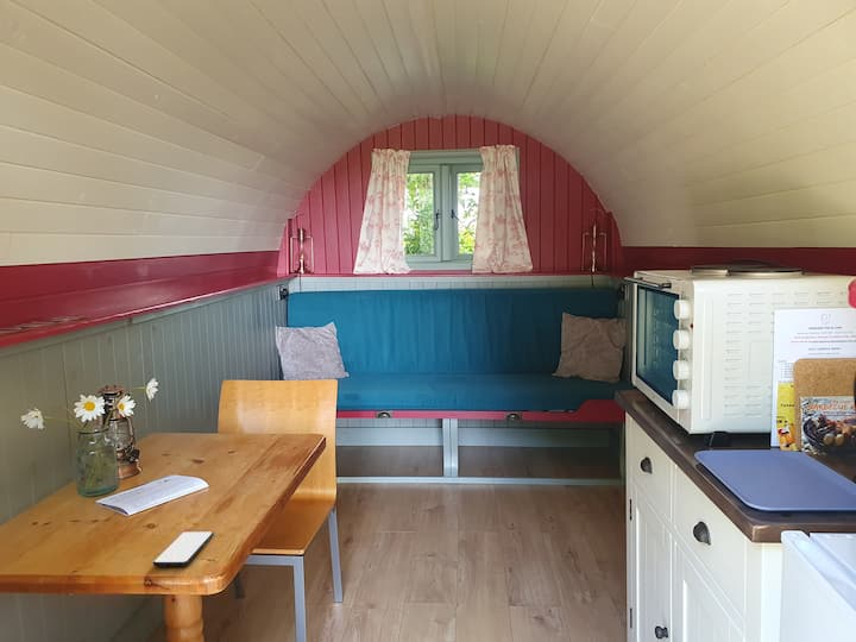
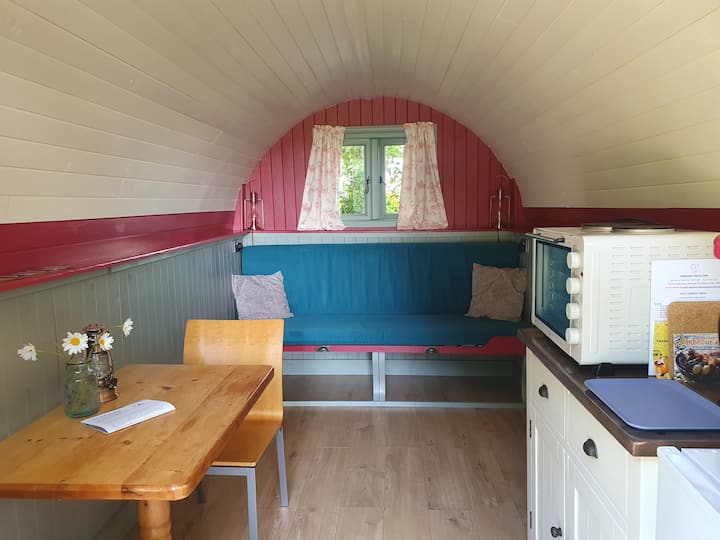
- smartphone [152,530,214,567]
